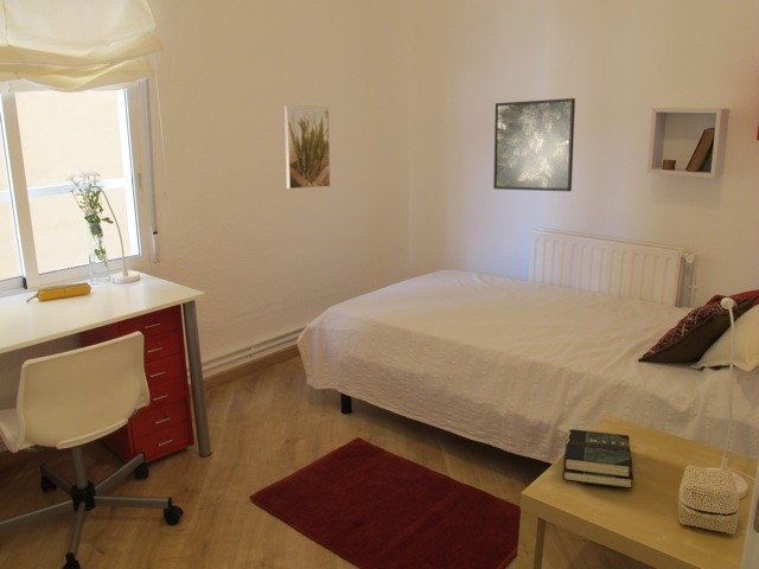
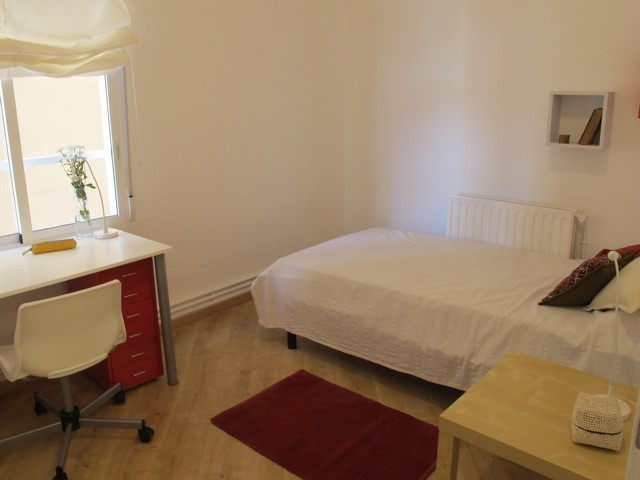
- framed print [282,103,331,190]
- book [561,428,634,490]
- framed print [492,97,576,192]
